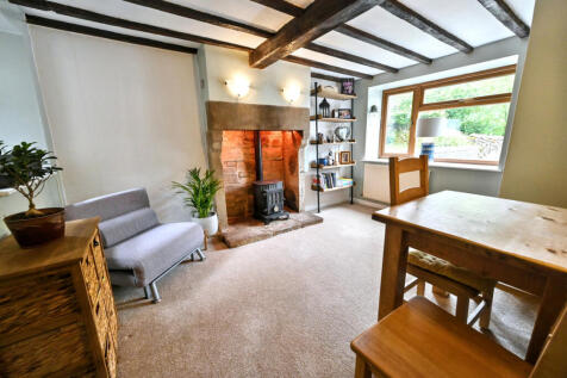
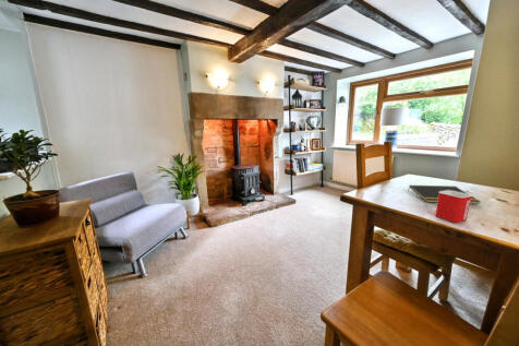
+ mug [434,190,473,224]
+ notepad [407,184,482,205]
